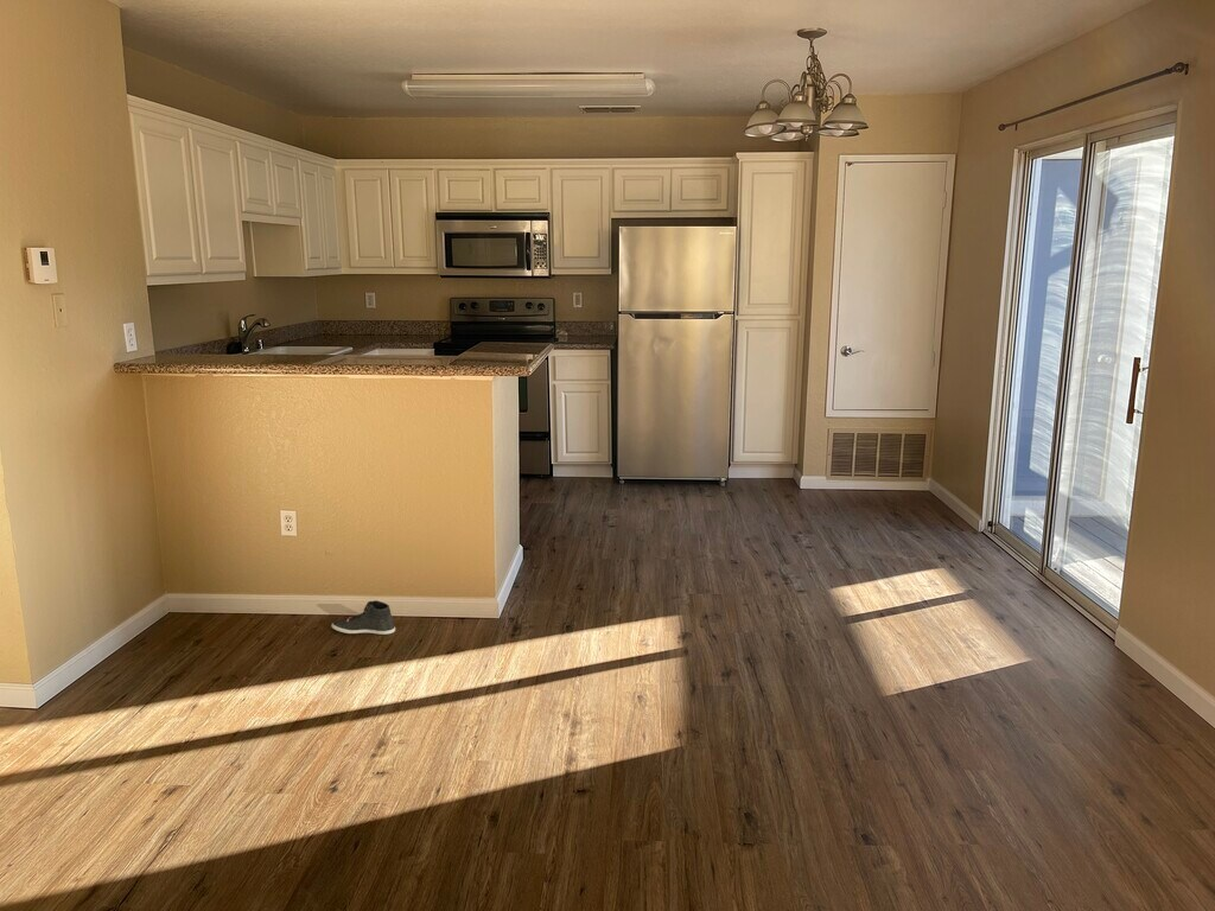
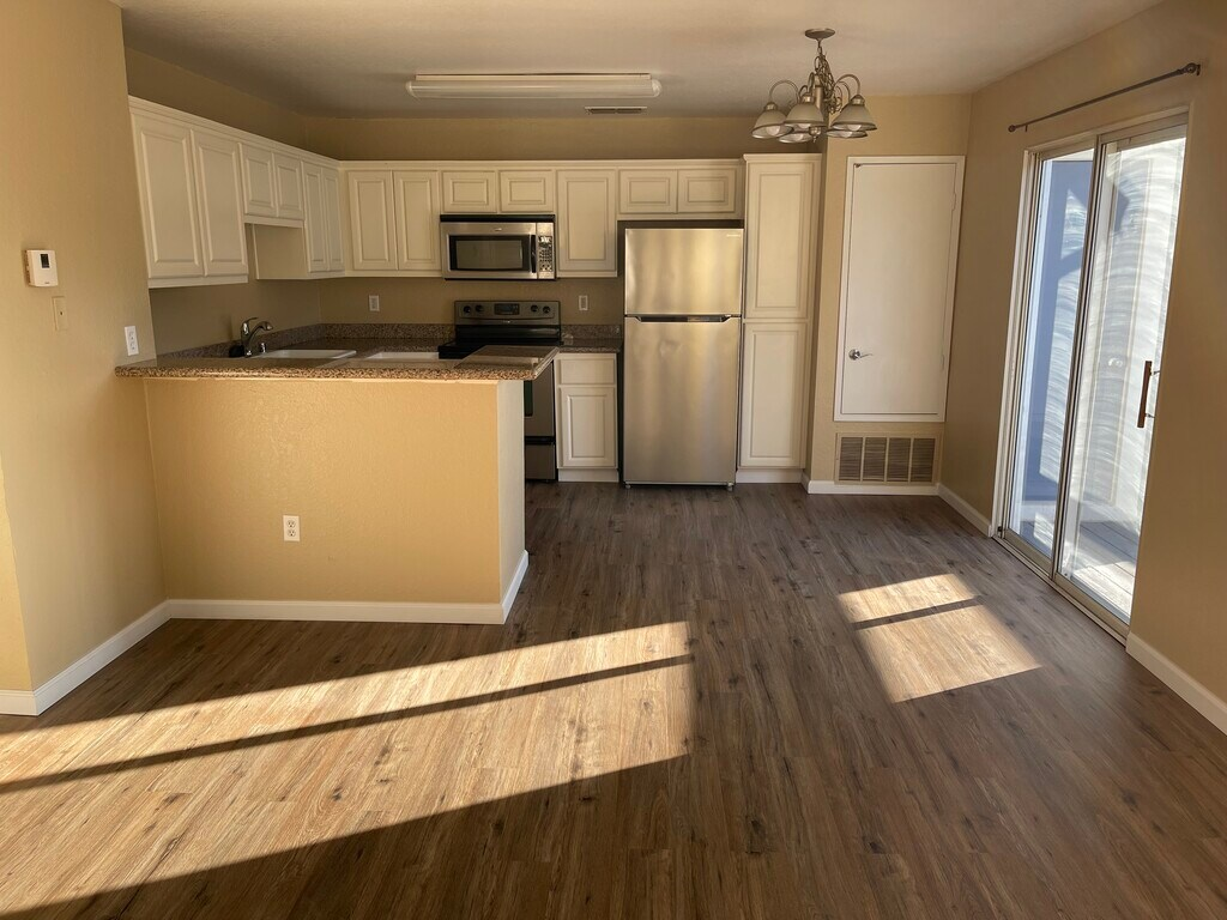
- sneaker [330,599,396,636]
